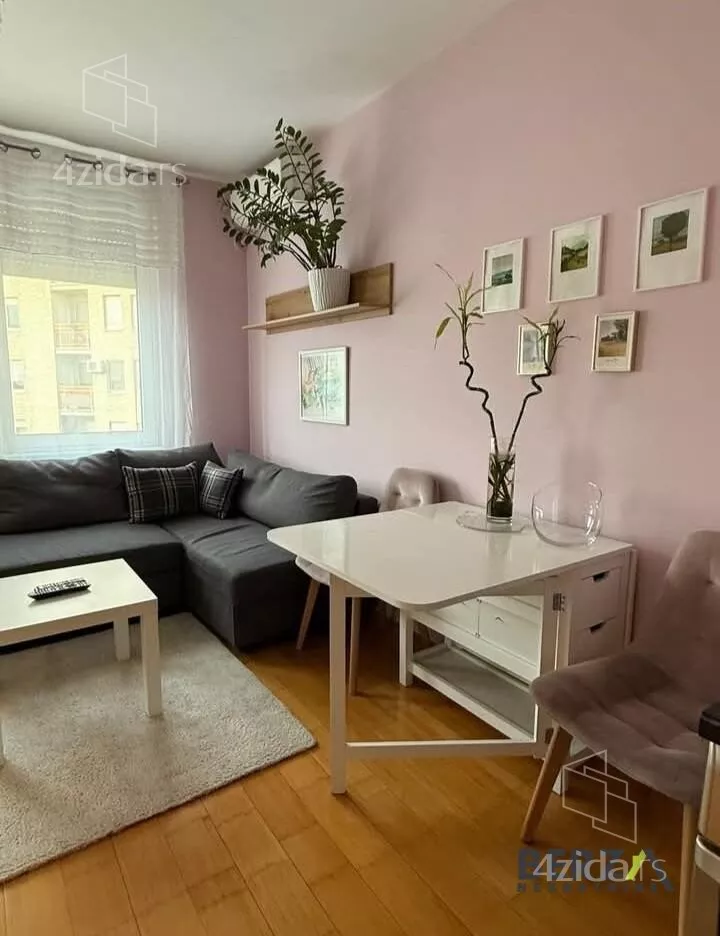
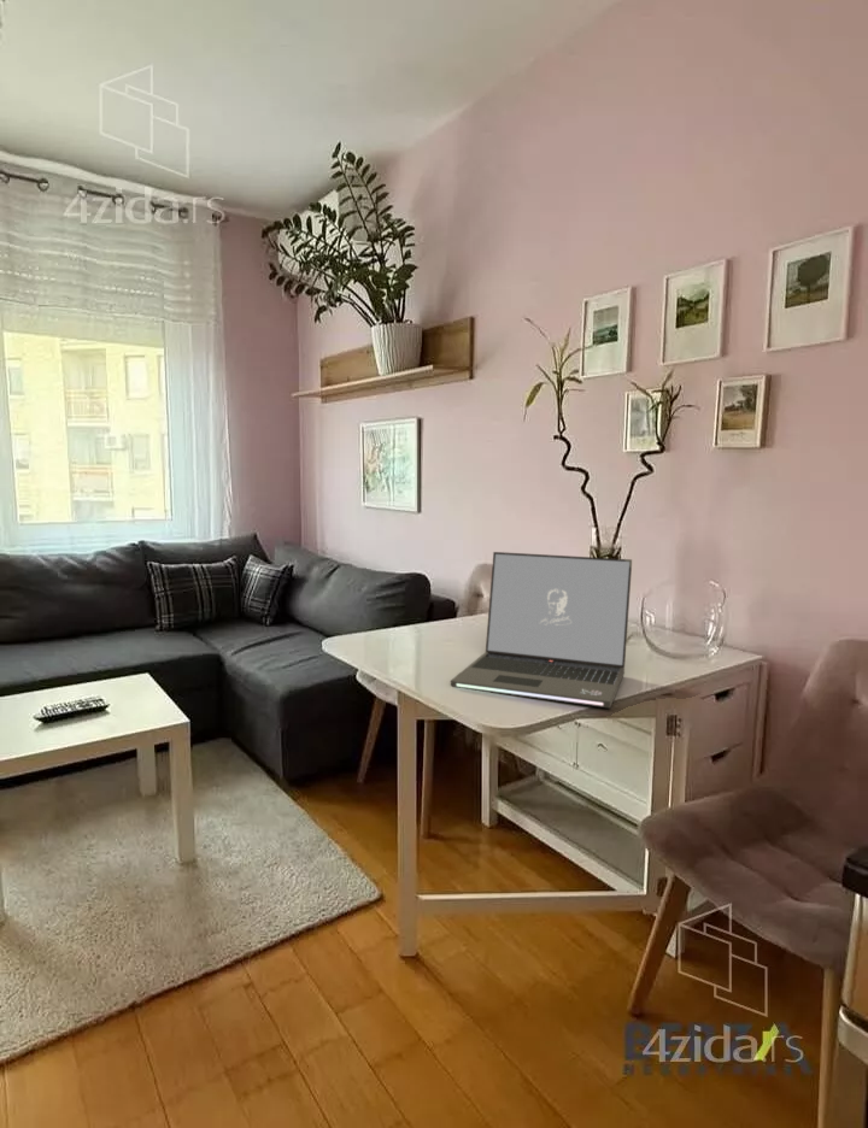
+ laptop [450,551,633,709]
